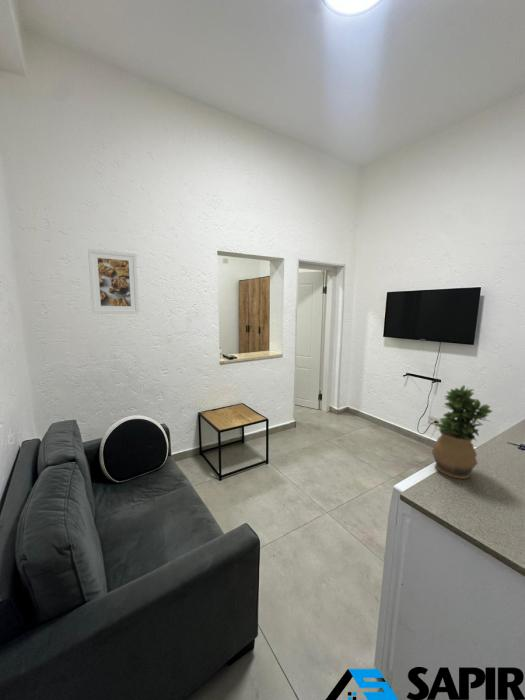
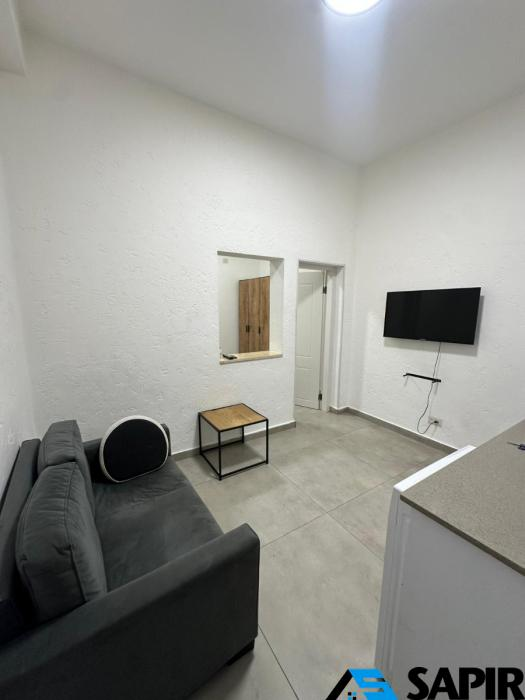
- potted plant [431,384,494,480]
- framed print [87,248,140,315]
